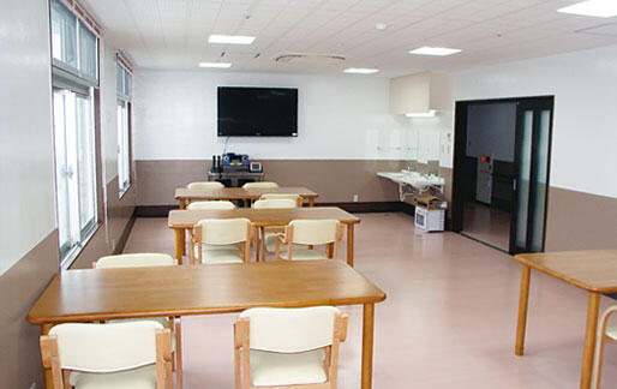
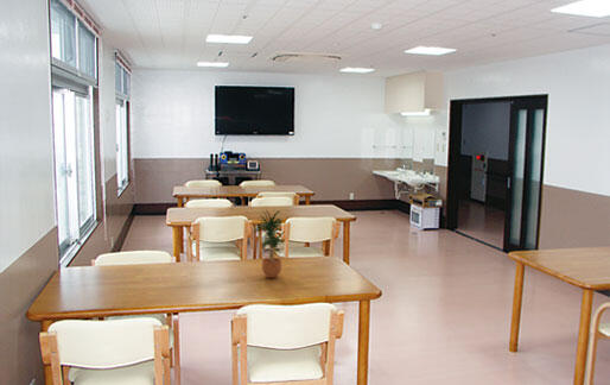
+ potted plant [252,209,286,279]
